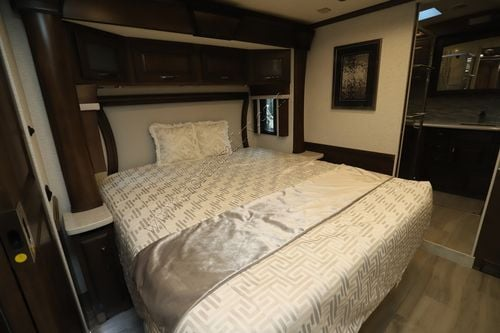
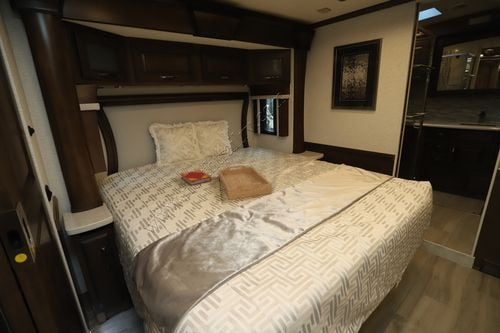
+ serving tray [217,164,273,201]
+ hardback book [180,169,212,187]
